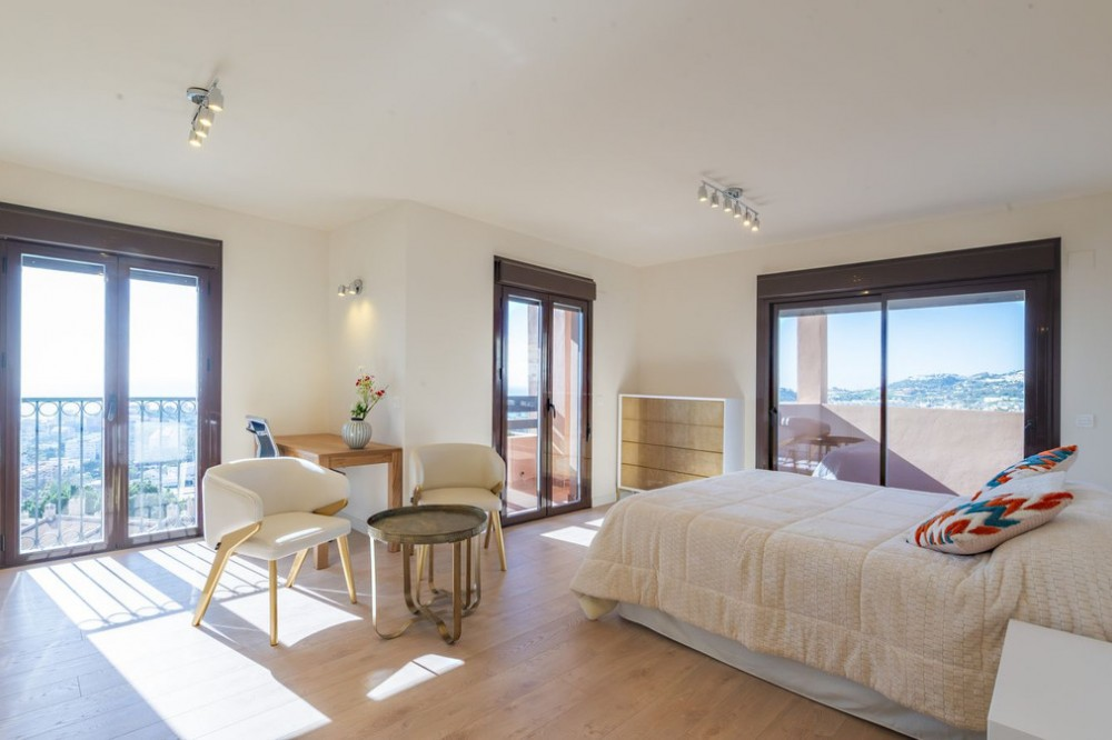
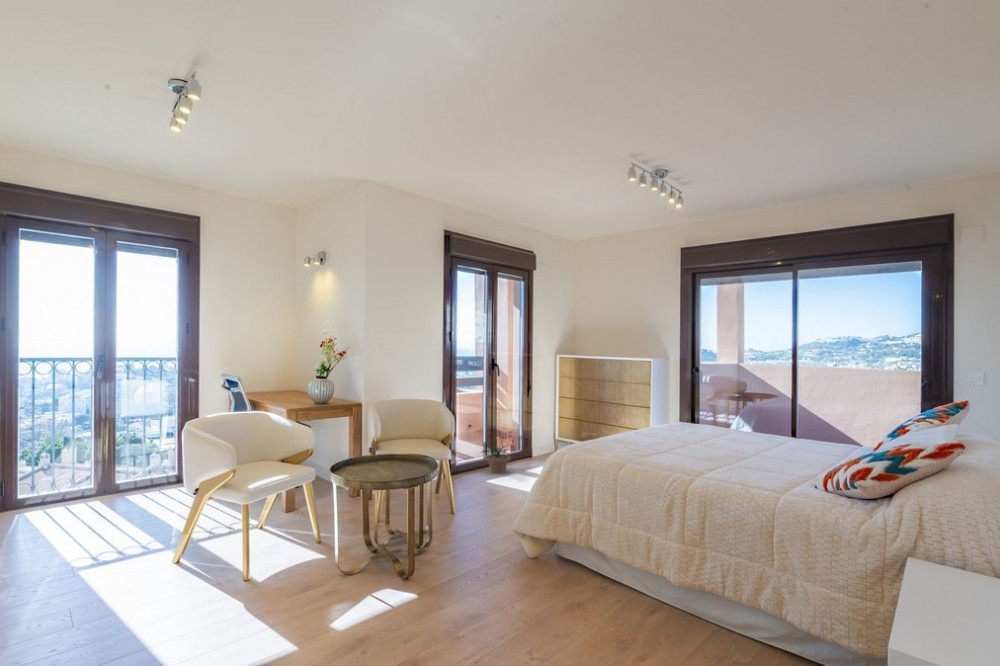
+ potted plant [479,430,515,474]
